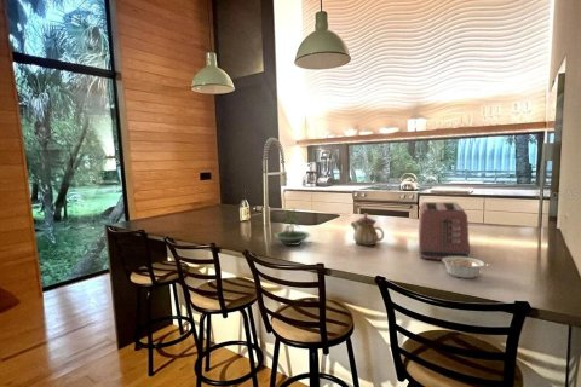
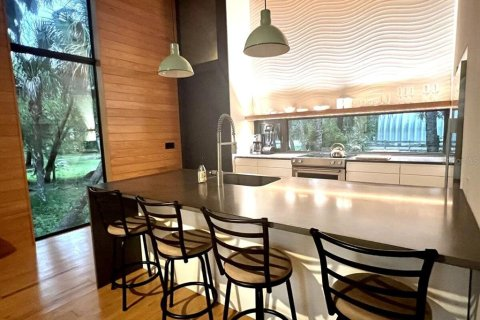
- legume [441,256,493,279]
- toaster [418,201,471,261]
- terrarium [274,207,311,247]
- teapot [350,212,385,247]
